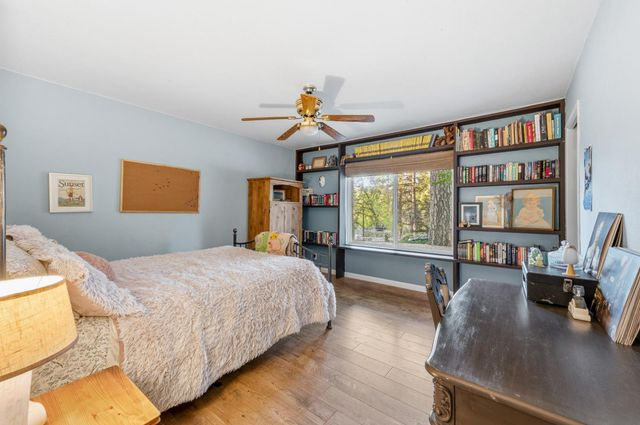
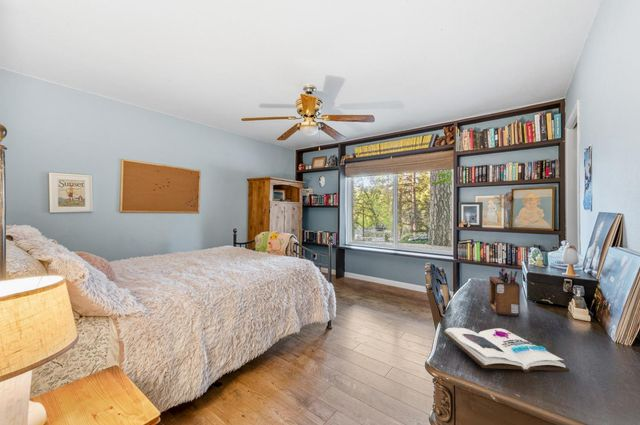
+ desk organizer [489,266,521,317]
+ book [441,327,570,374]
